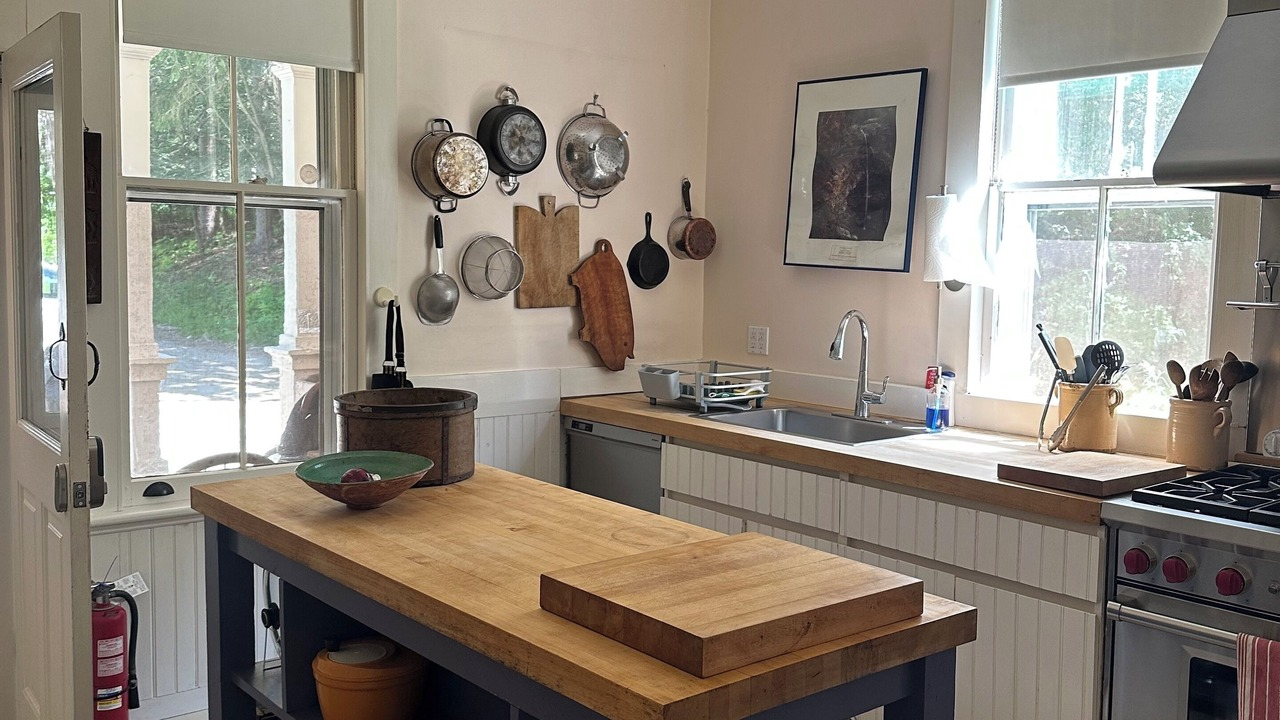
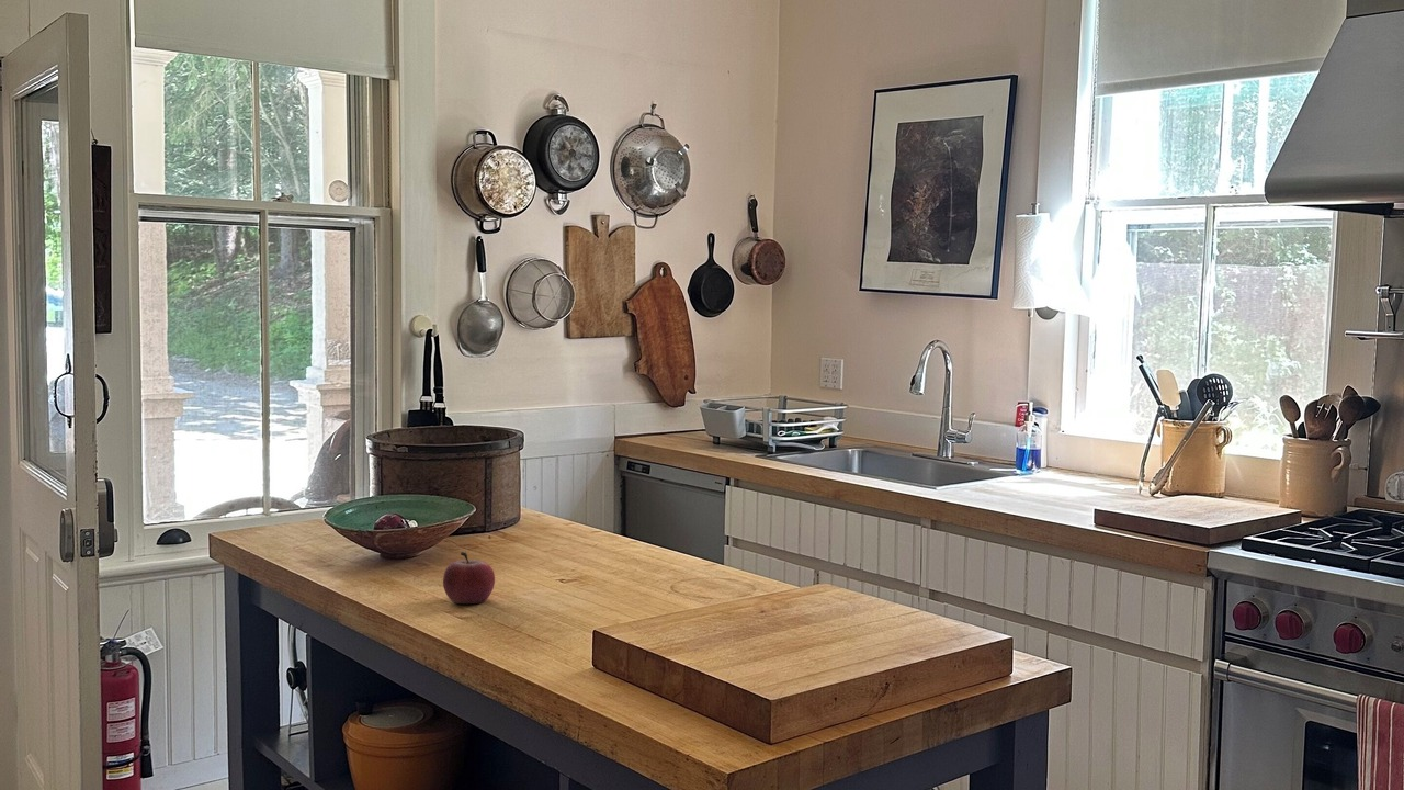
+ fruit [442,551,496,605]
